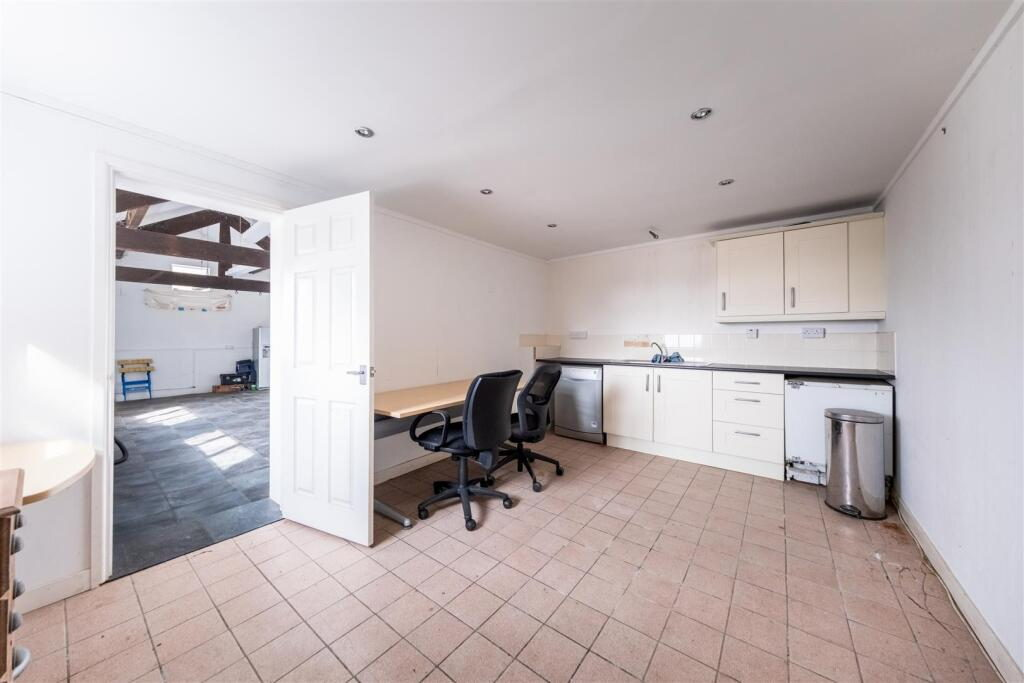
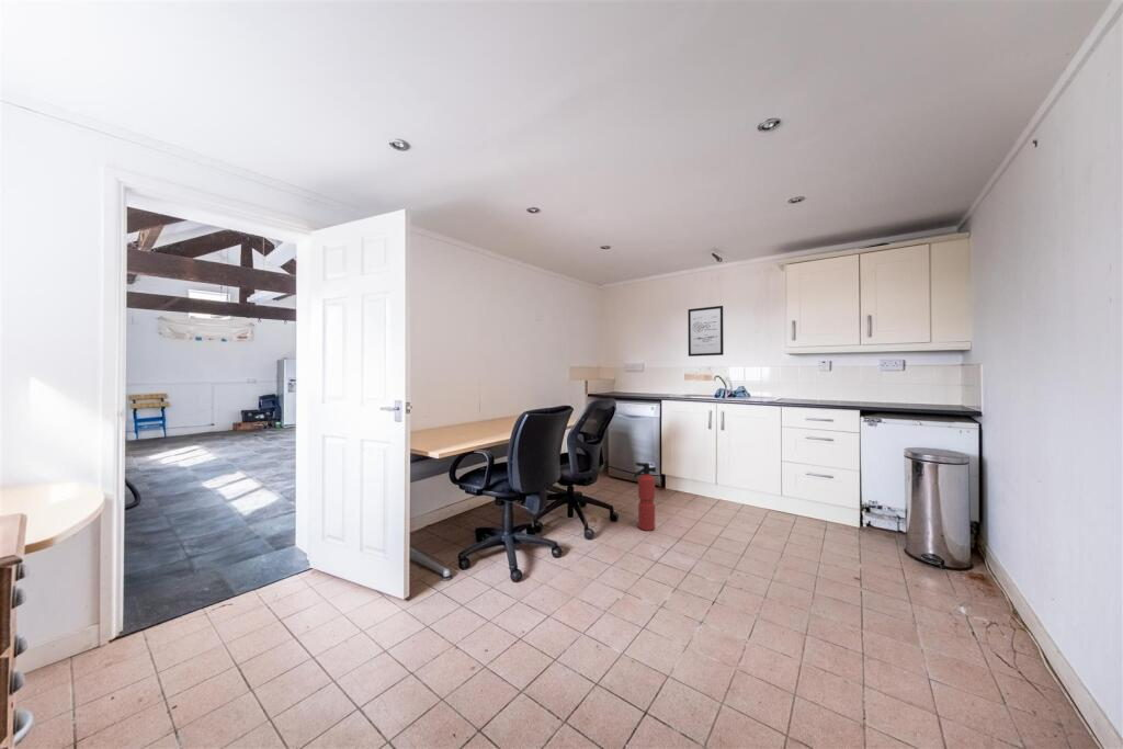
+ wall art [687,305,725,358]
+ fire extinguisher [633,462,657,532]
